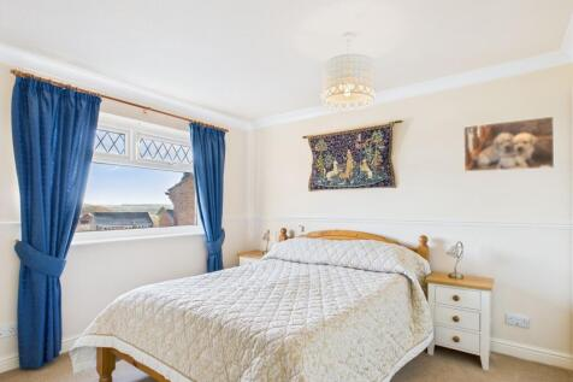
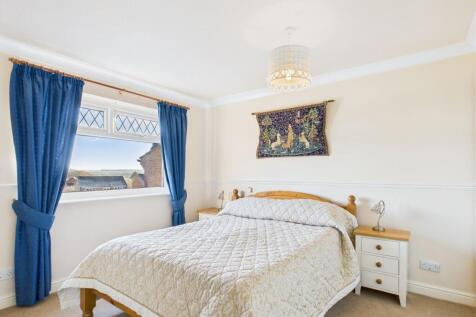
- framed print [462,114,555,174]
